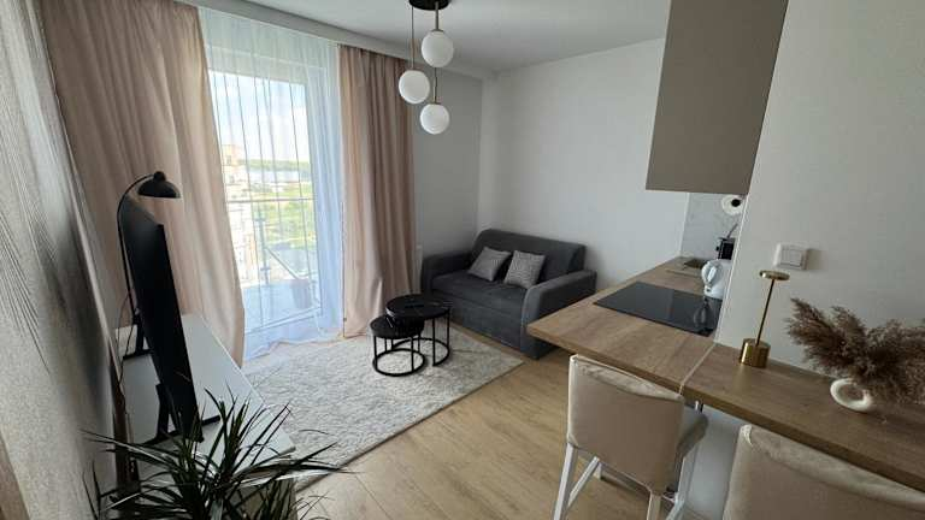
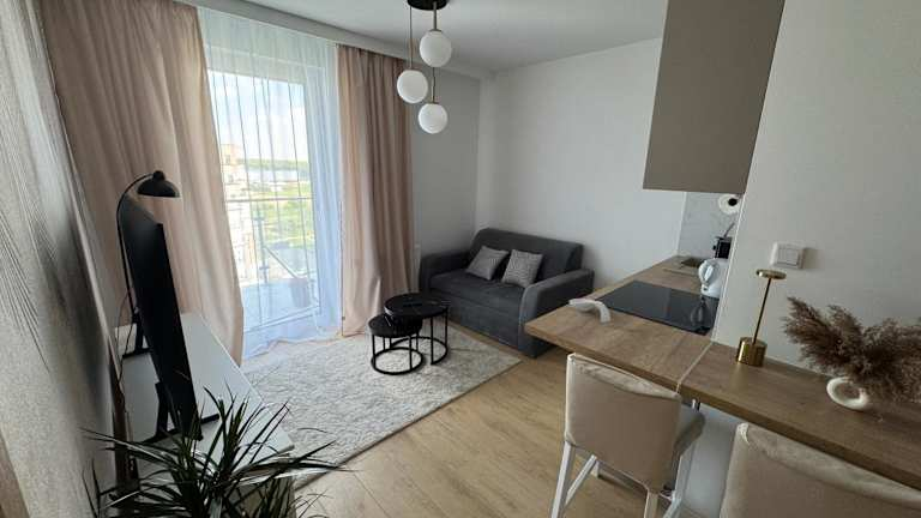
+ spoon rest [568,297,612,324]
